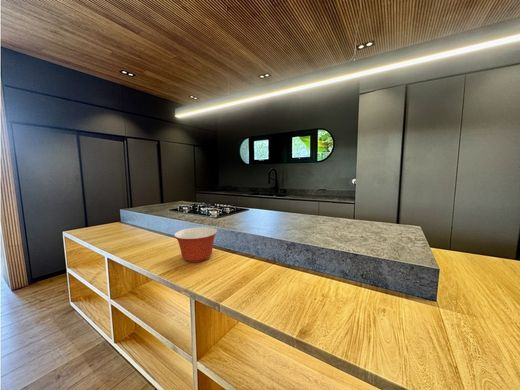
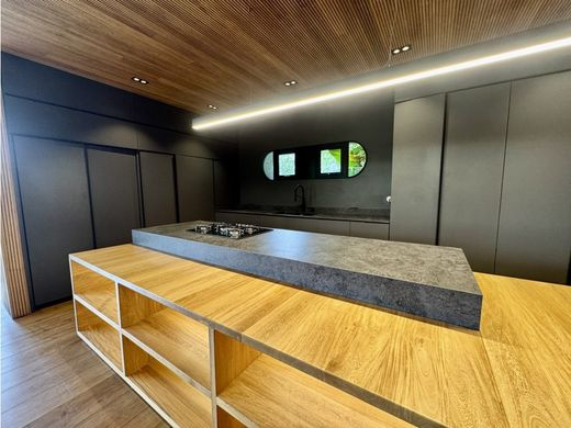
- mixing bowl [173,226,219,263]
